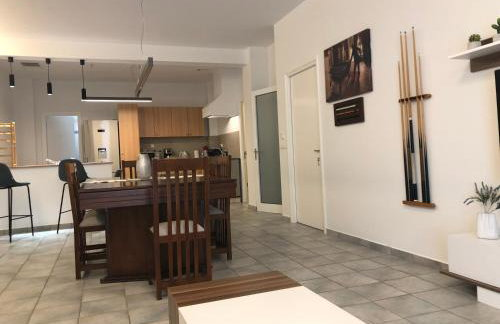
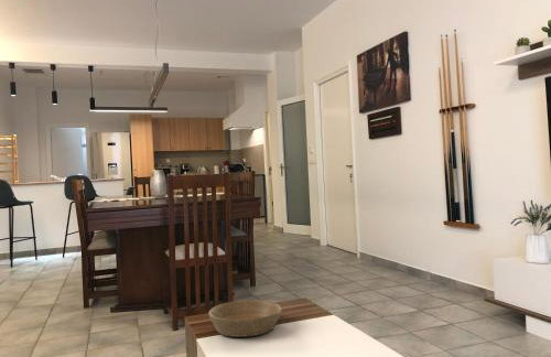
+ bowl [207,299,283,338]
